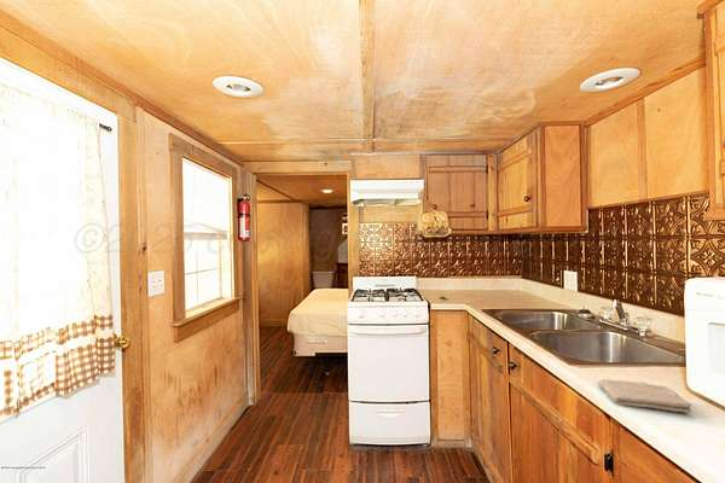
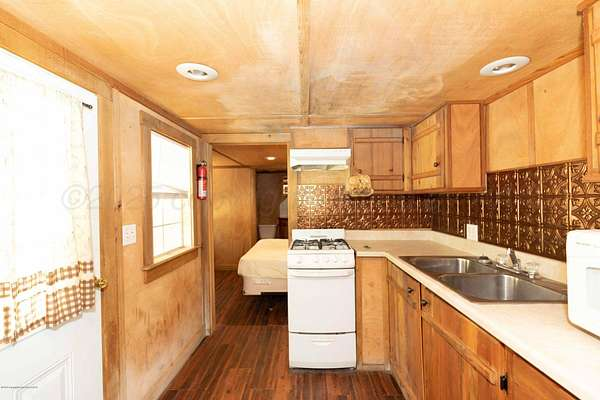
- washcloth [597,378,692,414]
